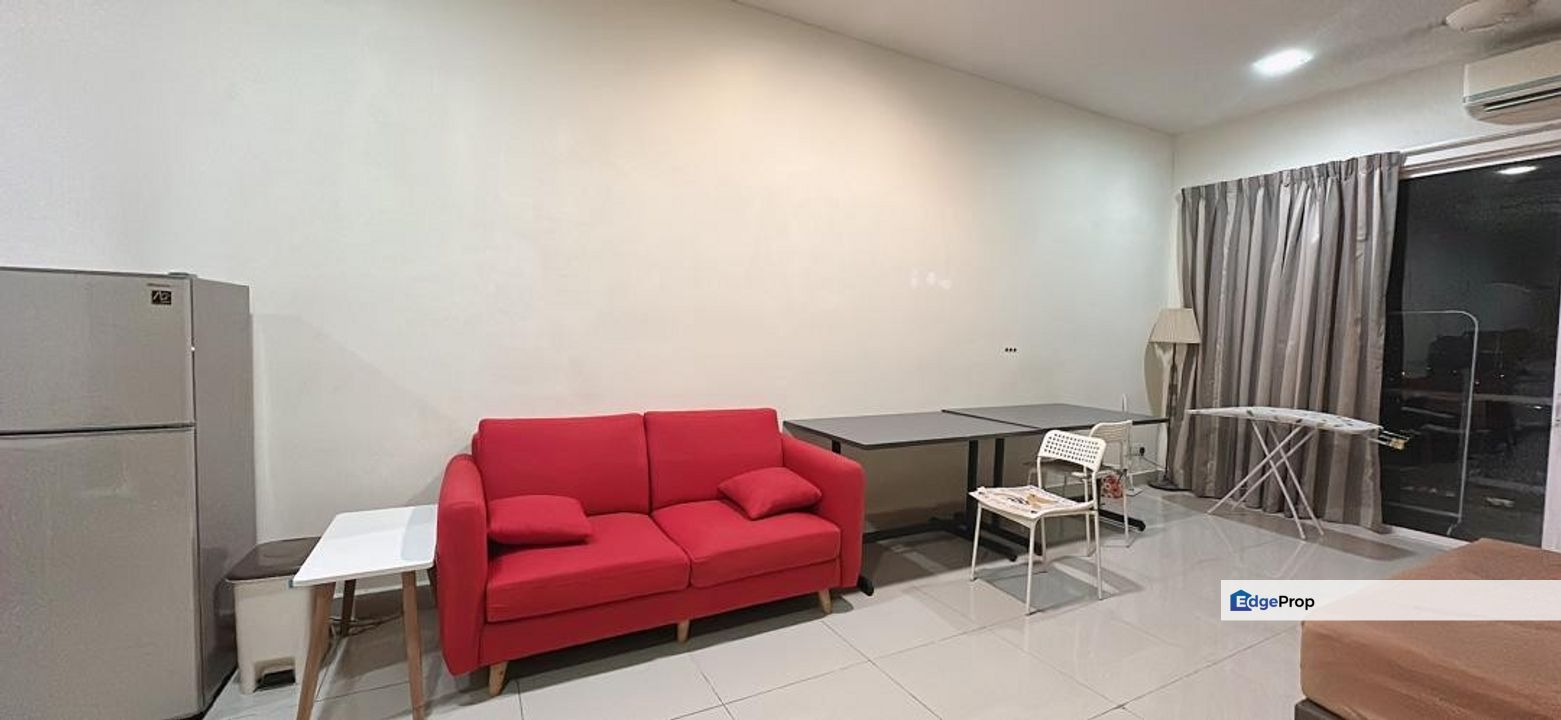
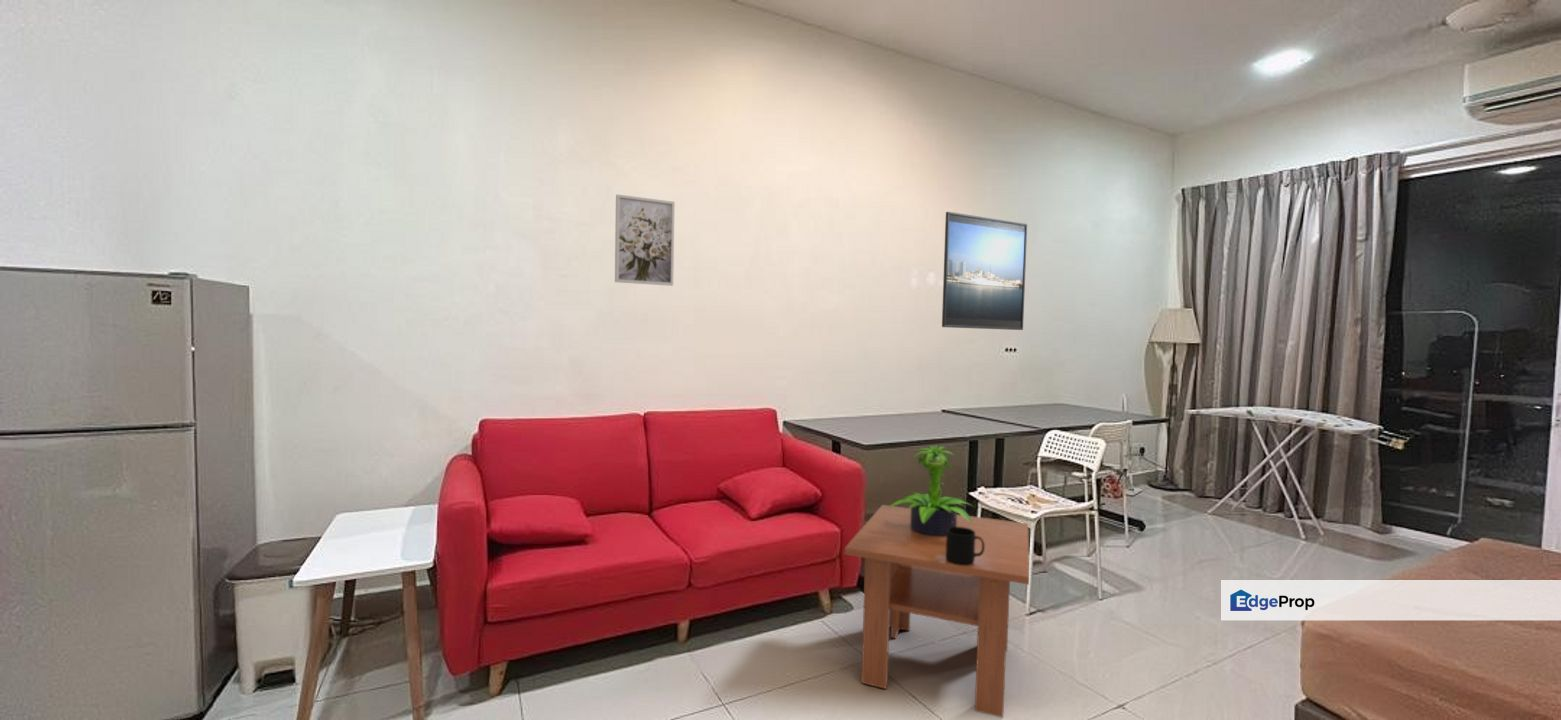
+ wall art [614,193,676,287]
+ coffee table [844,504,1030,718]
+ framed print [941,211,1028,331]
+ mug [946,527,984,565]
+ potted plant [889,445,976,536]
